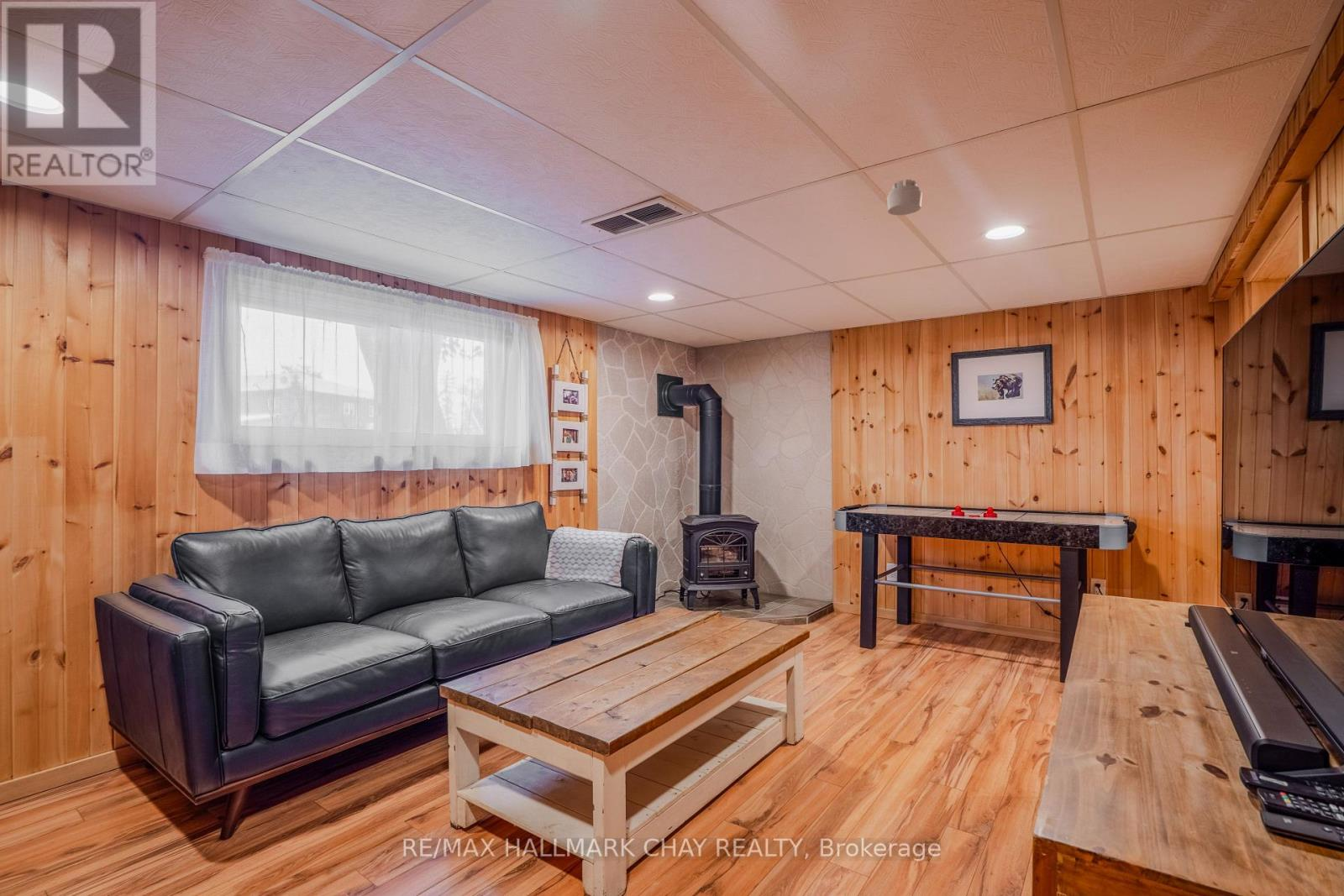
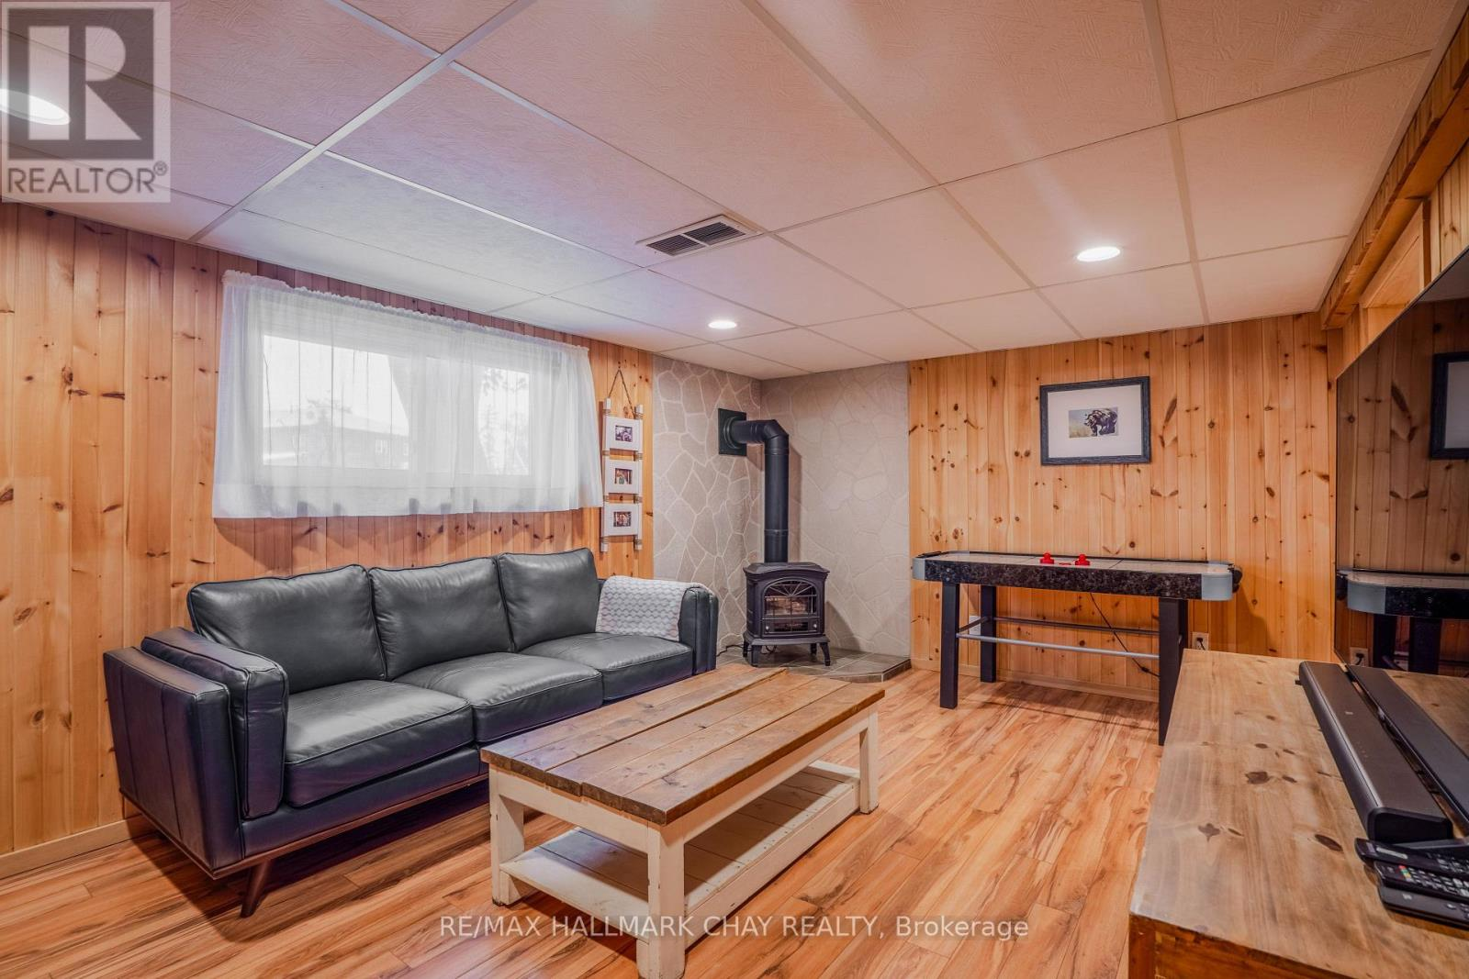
- smoke detector [886,179,923,216]
